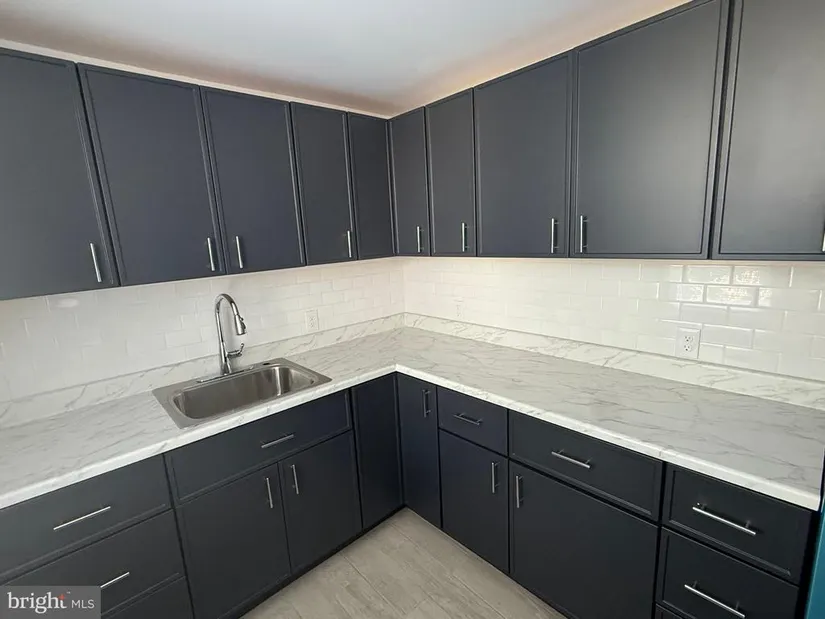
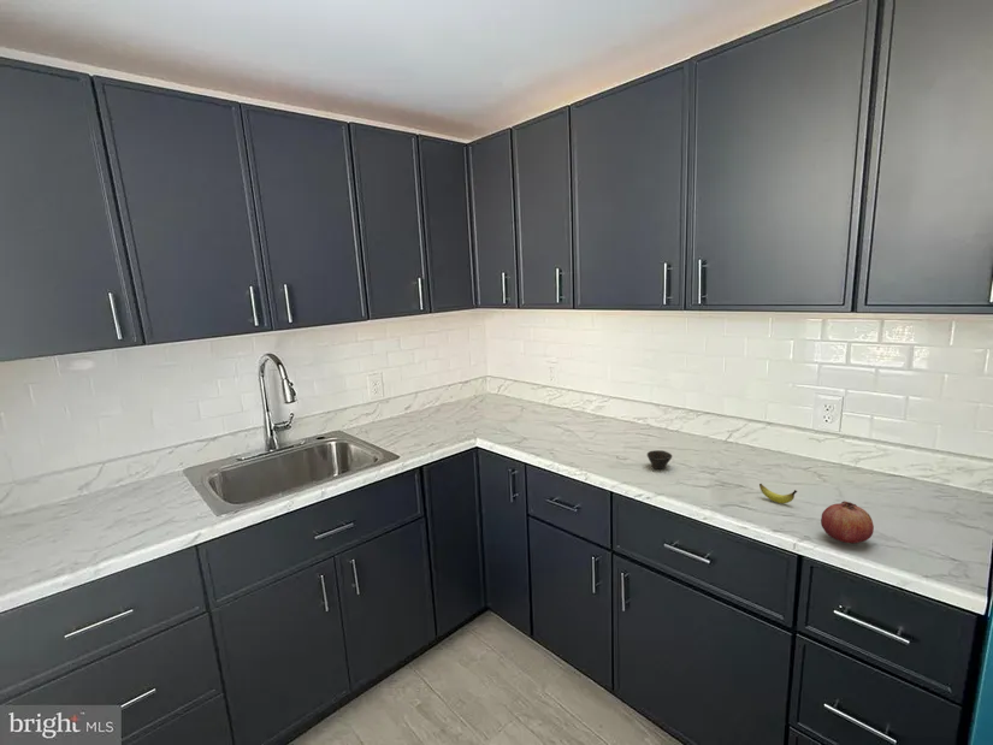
+ cup [646,449,673,471]
+ fruit [820,499,875,544]
+ banana [758,483,798,504]
